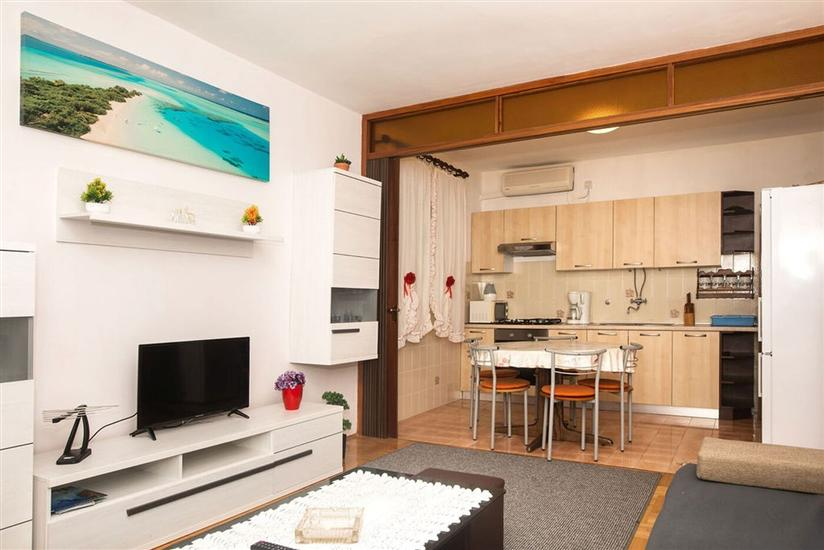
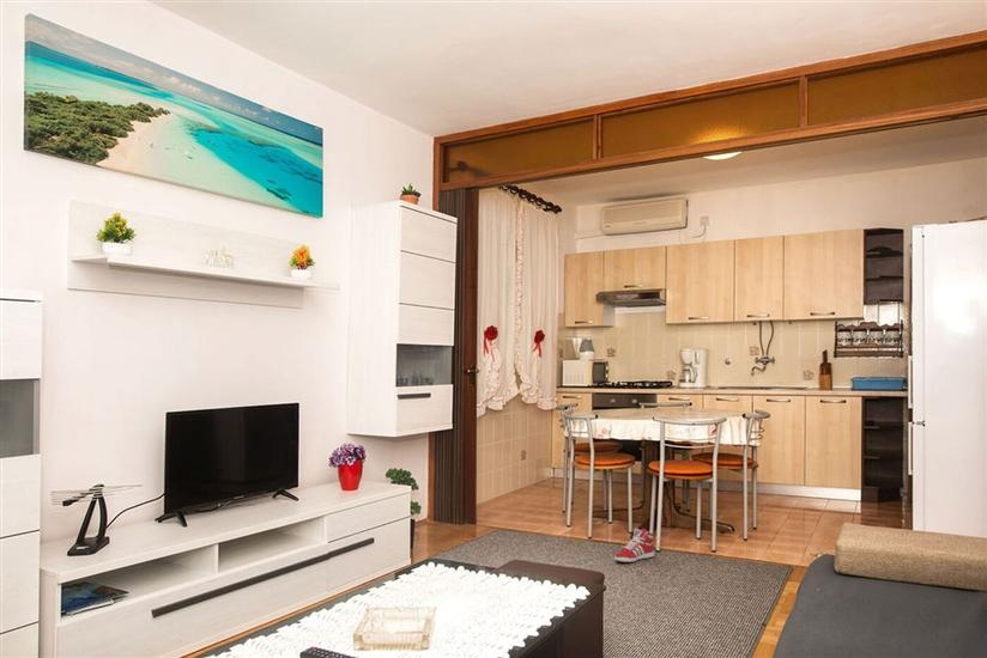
+ sneaker [613,528,656,563]
